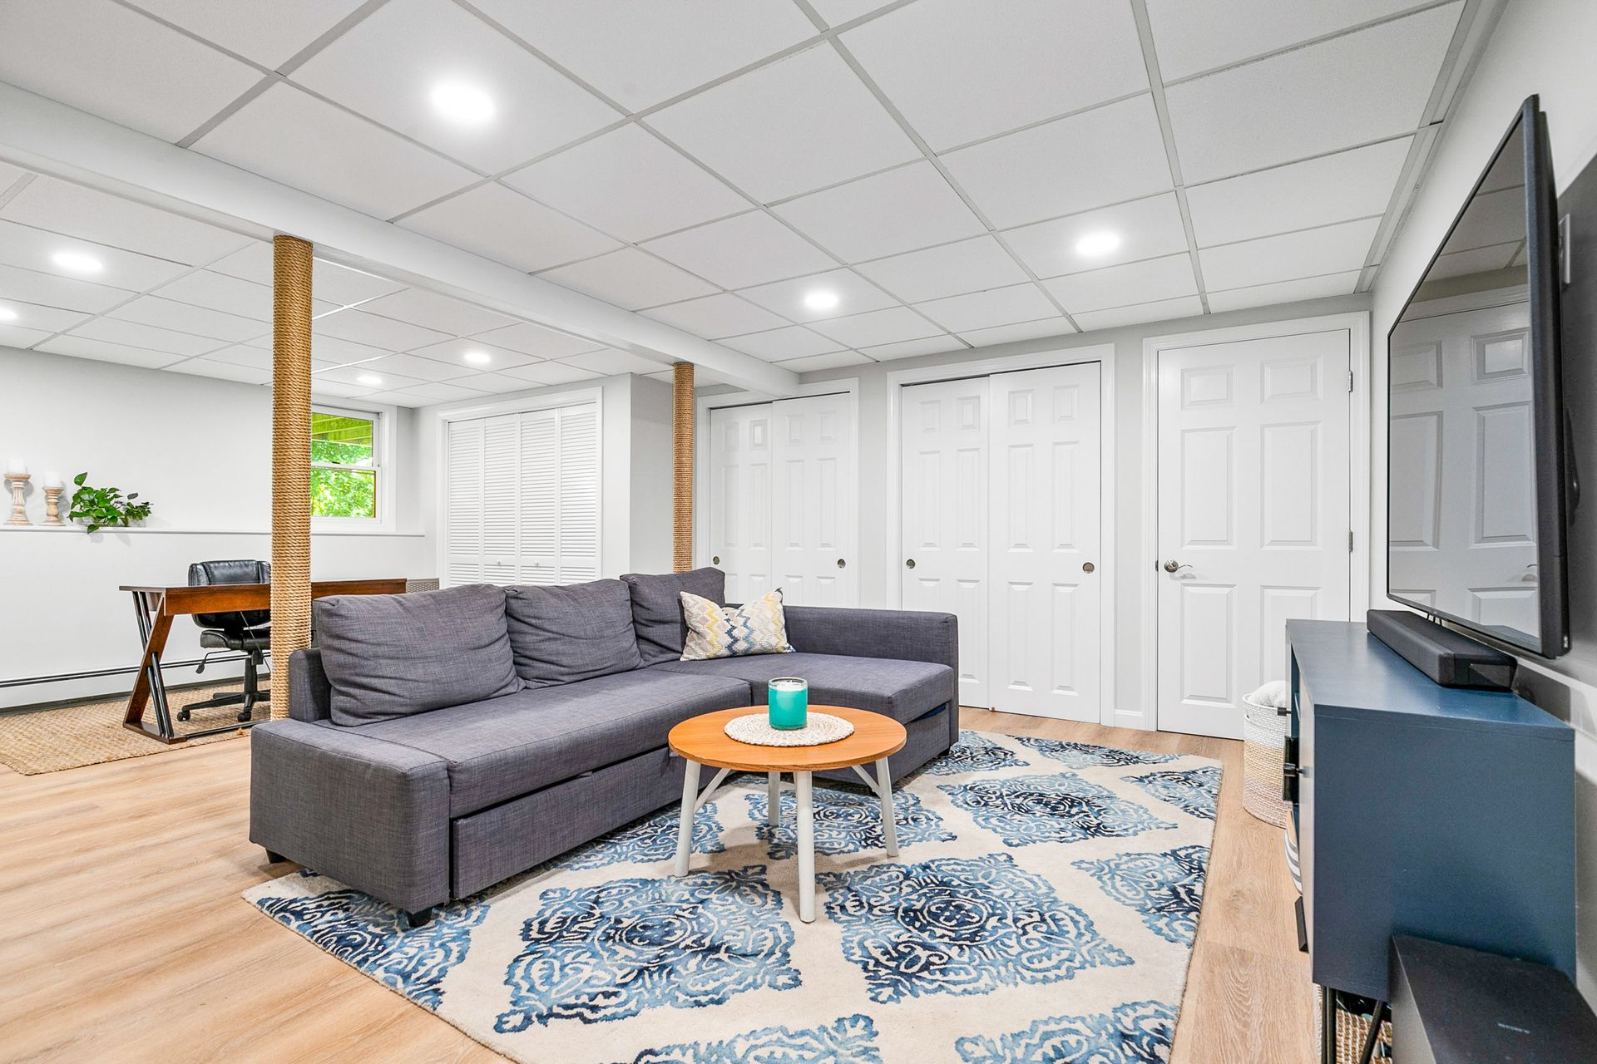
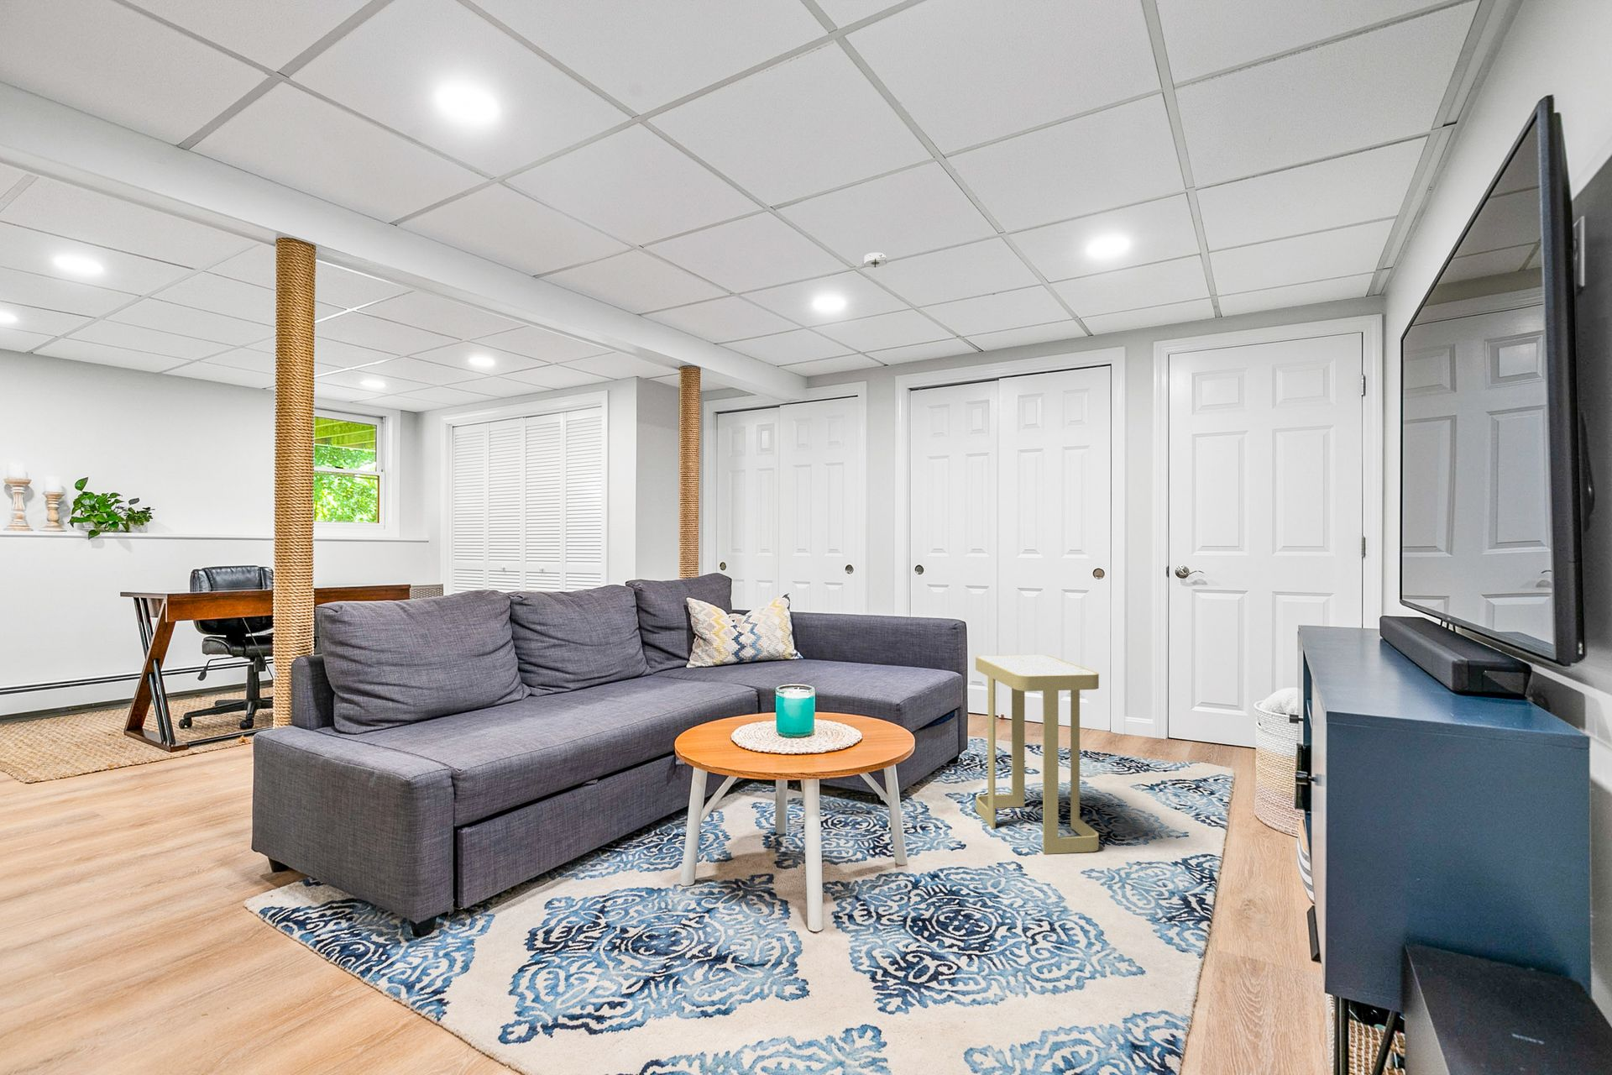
+ smoke detector [860,252,889,269]
+ side table [975,654,1100,855]
